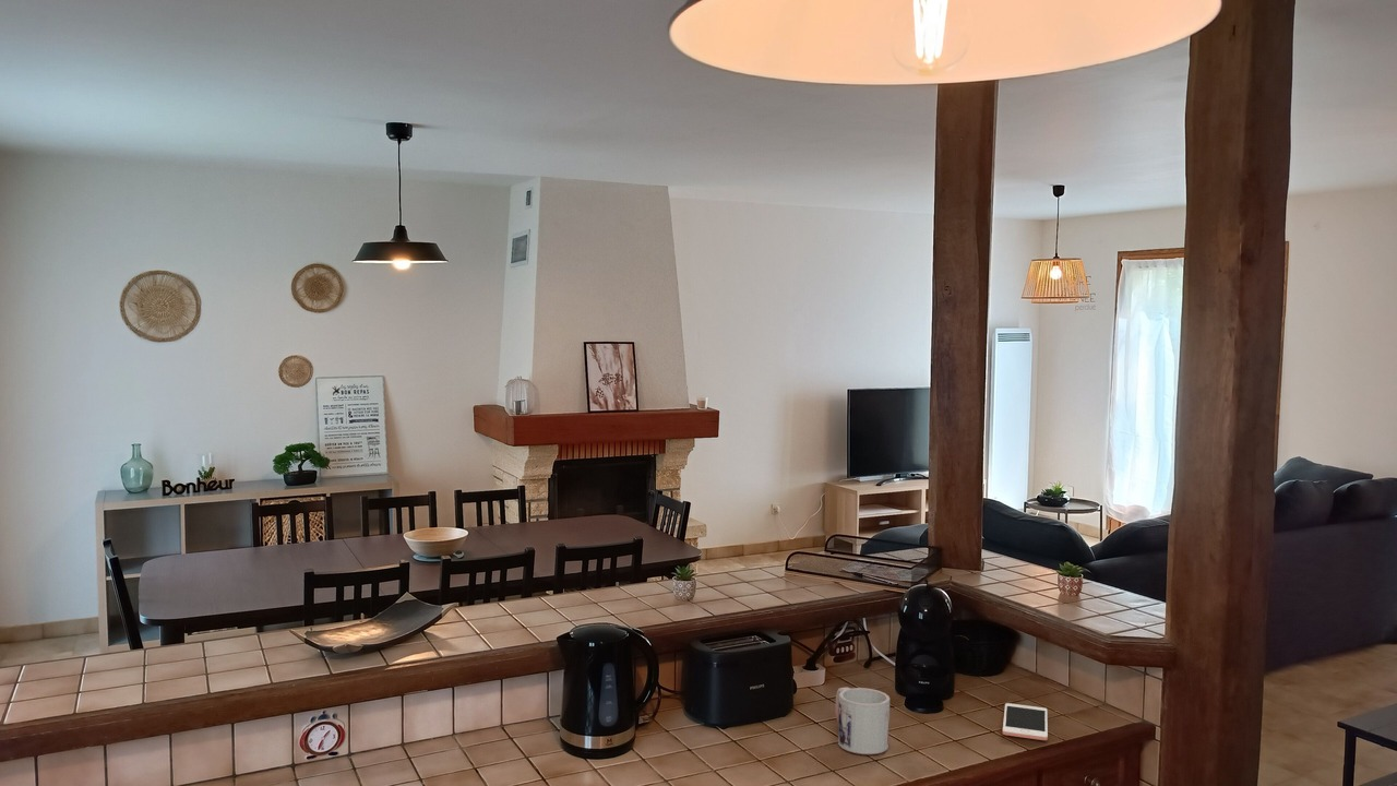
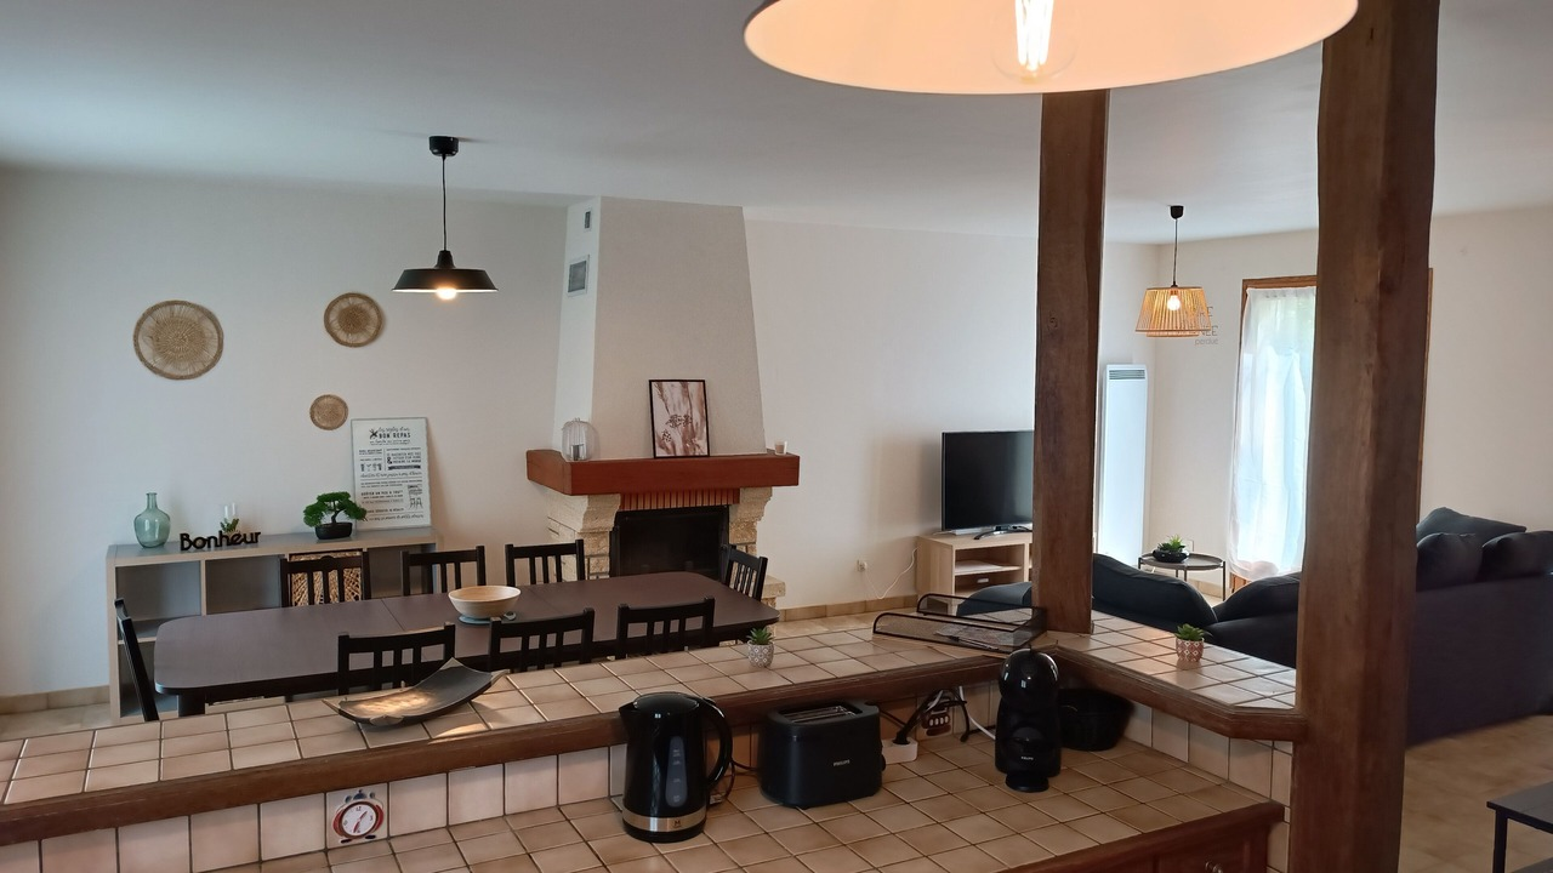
- cell phone [1002,702,1049,741]
- mug [834,687,891,755]
